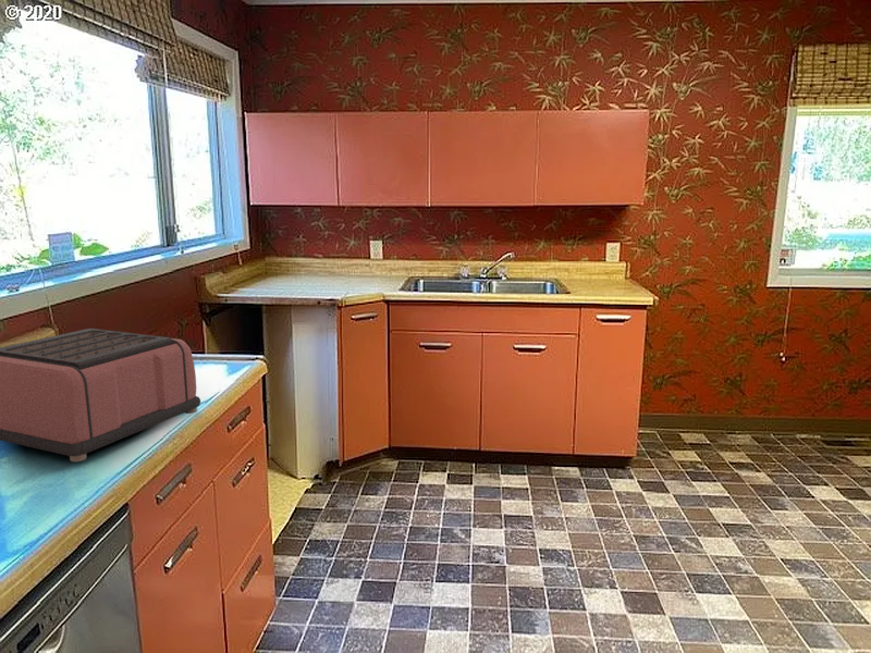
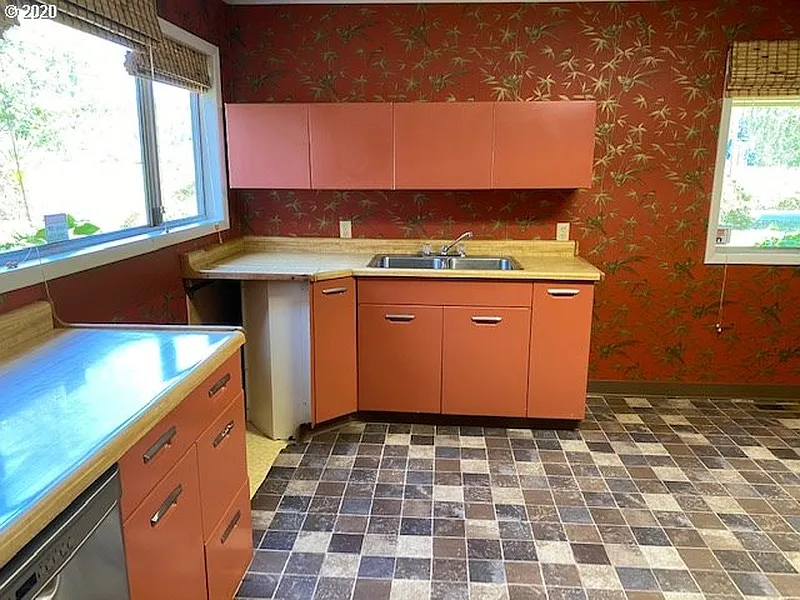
- toaster [0,328,201,463]
